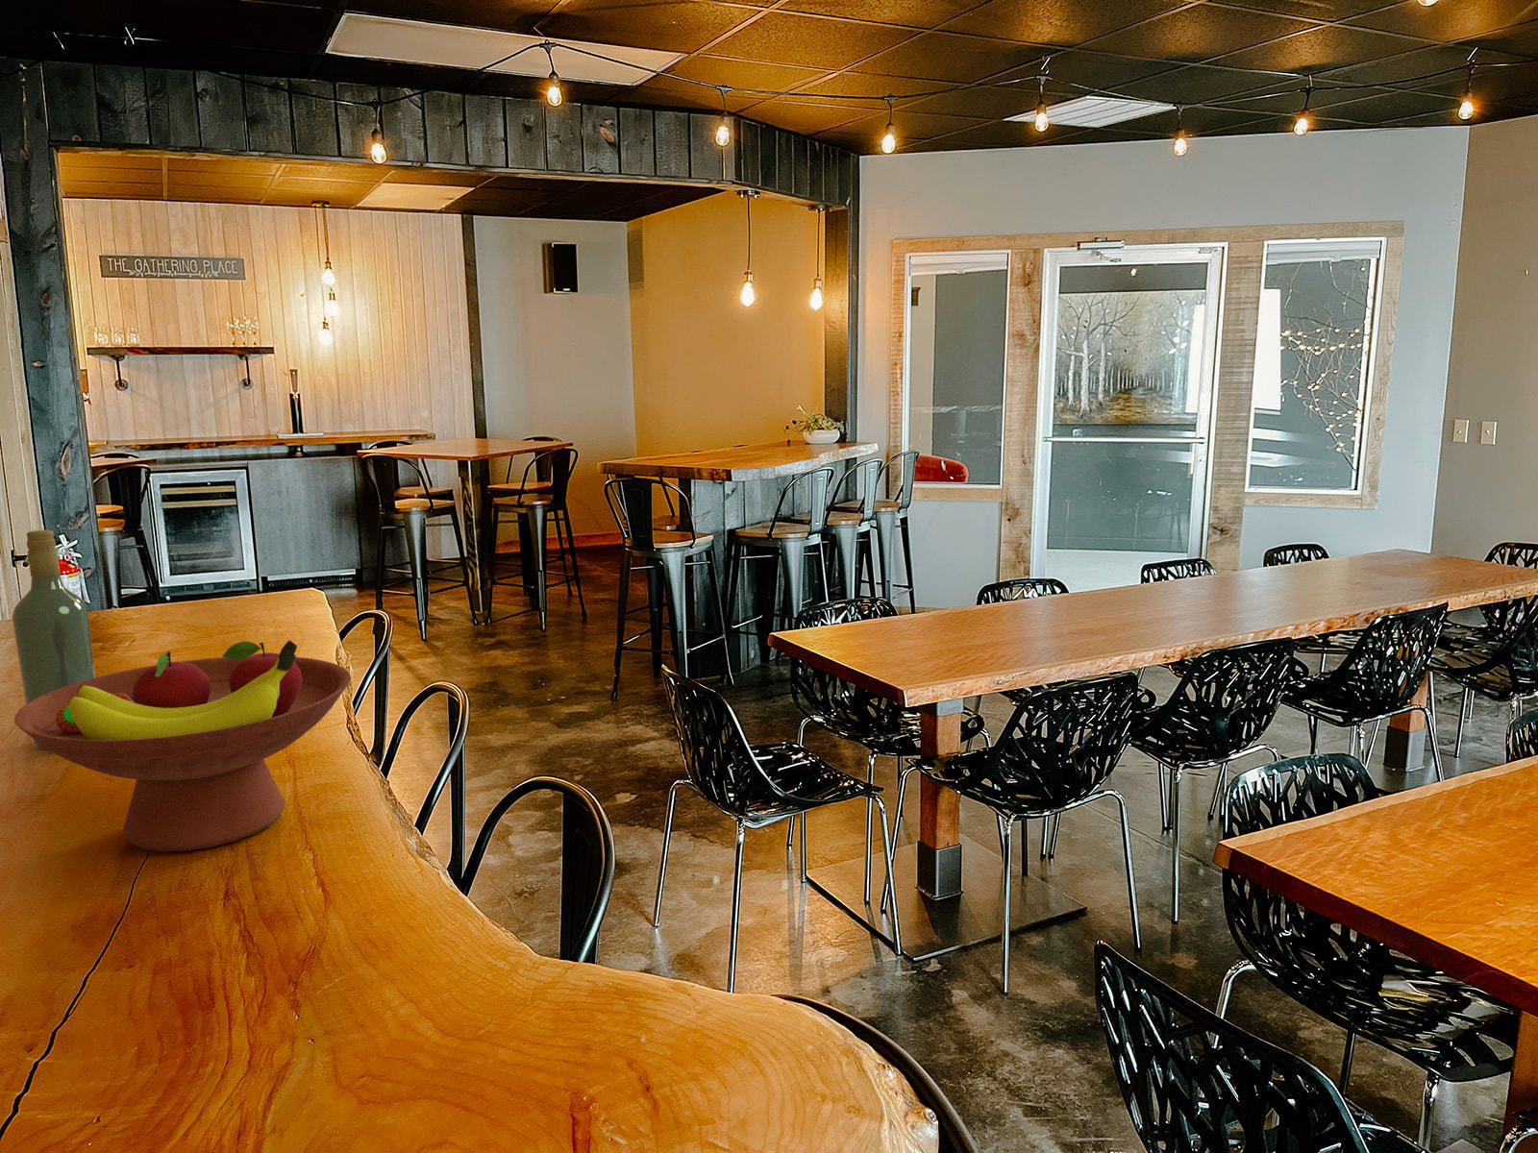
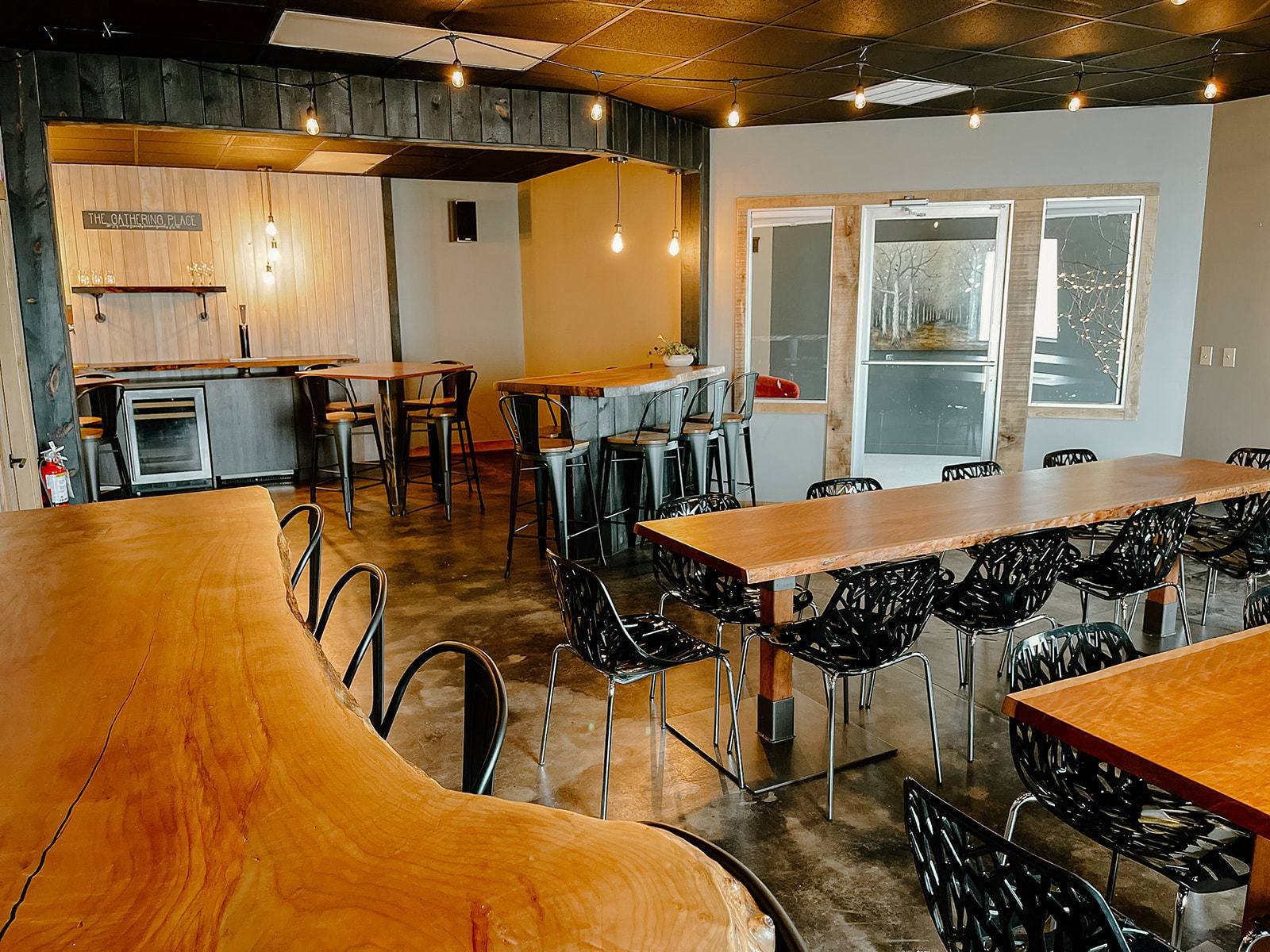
- wine bottle [12,529,96,748]
- fruit bowl [13,639,352,853]
